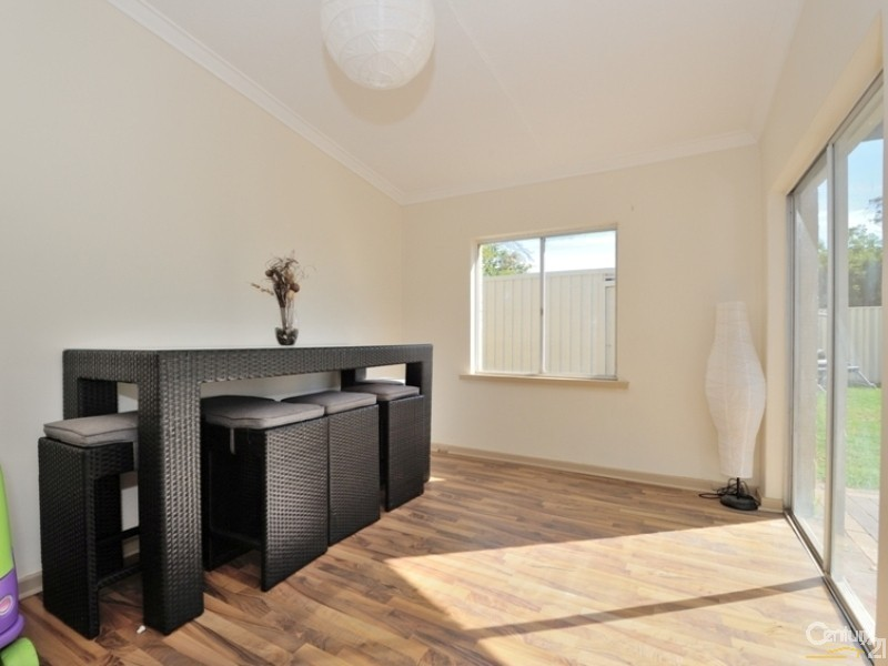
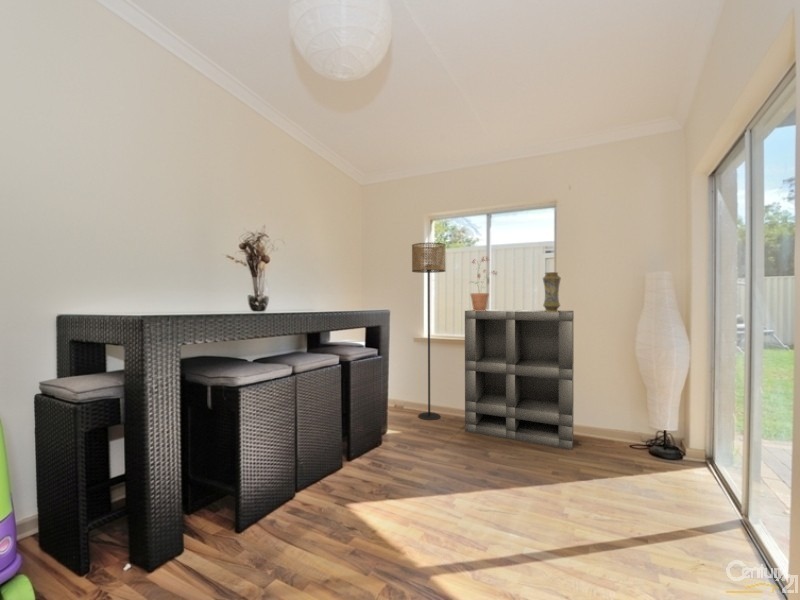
+ shelving unit [464,309,575,451]
+ vase [542,271,562,312]
+ potted plant [468,255,498,311]
+ floor lamp [411,242,447,421]
